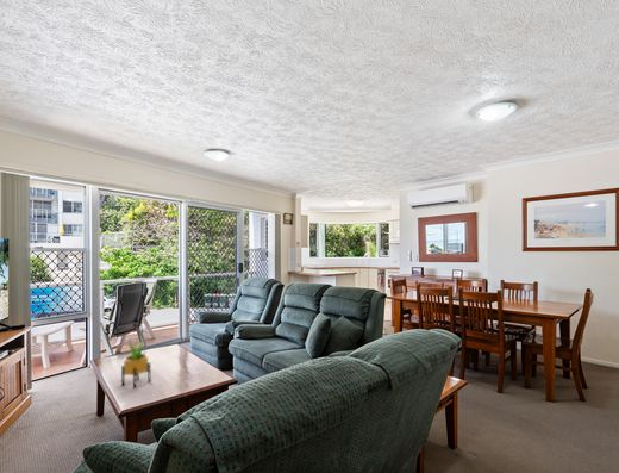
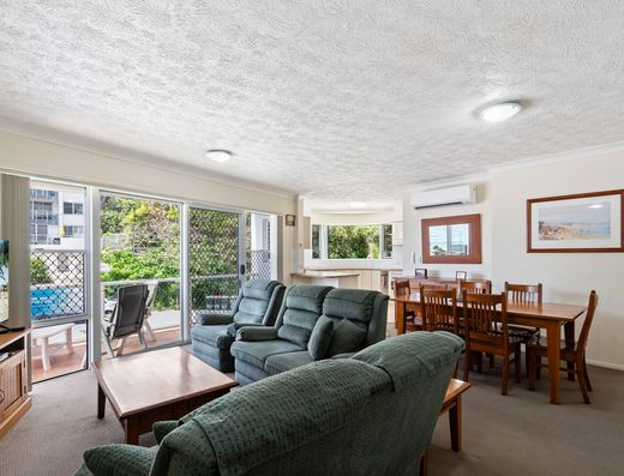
- potted plant [120,337,151,390]
